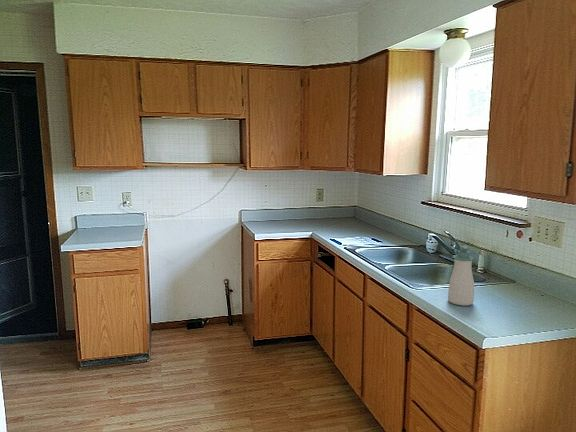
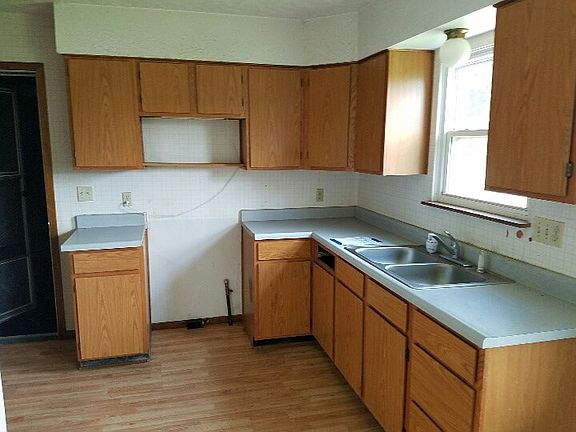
- soap bottle [447,245,475,307]
